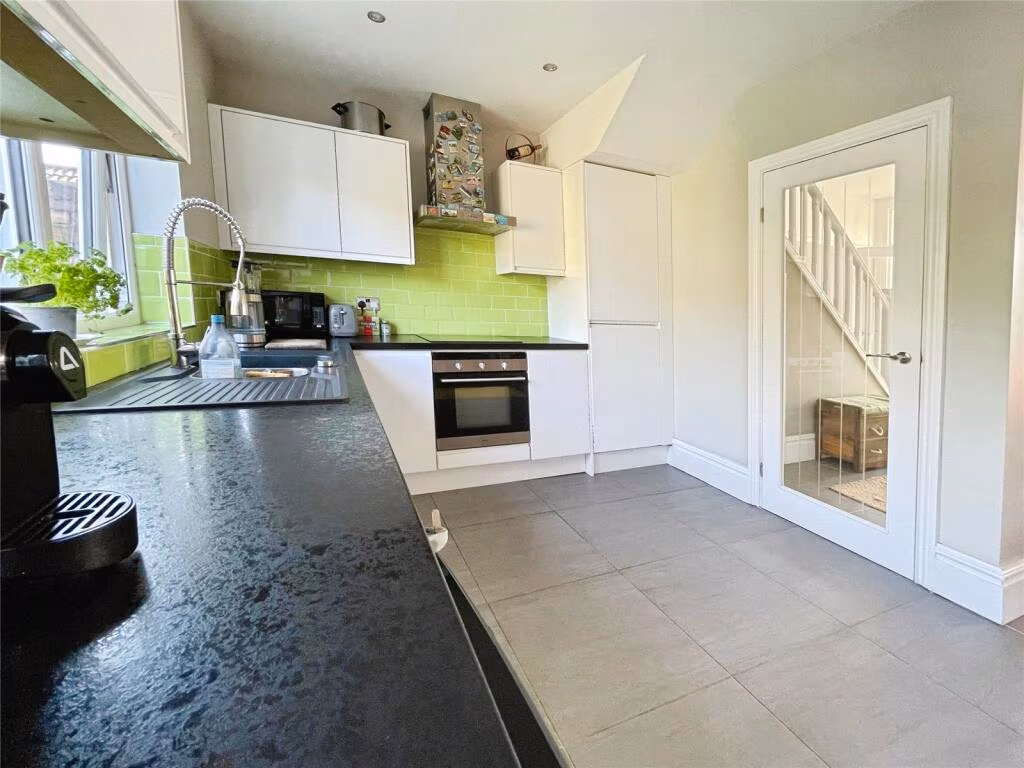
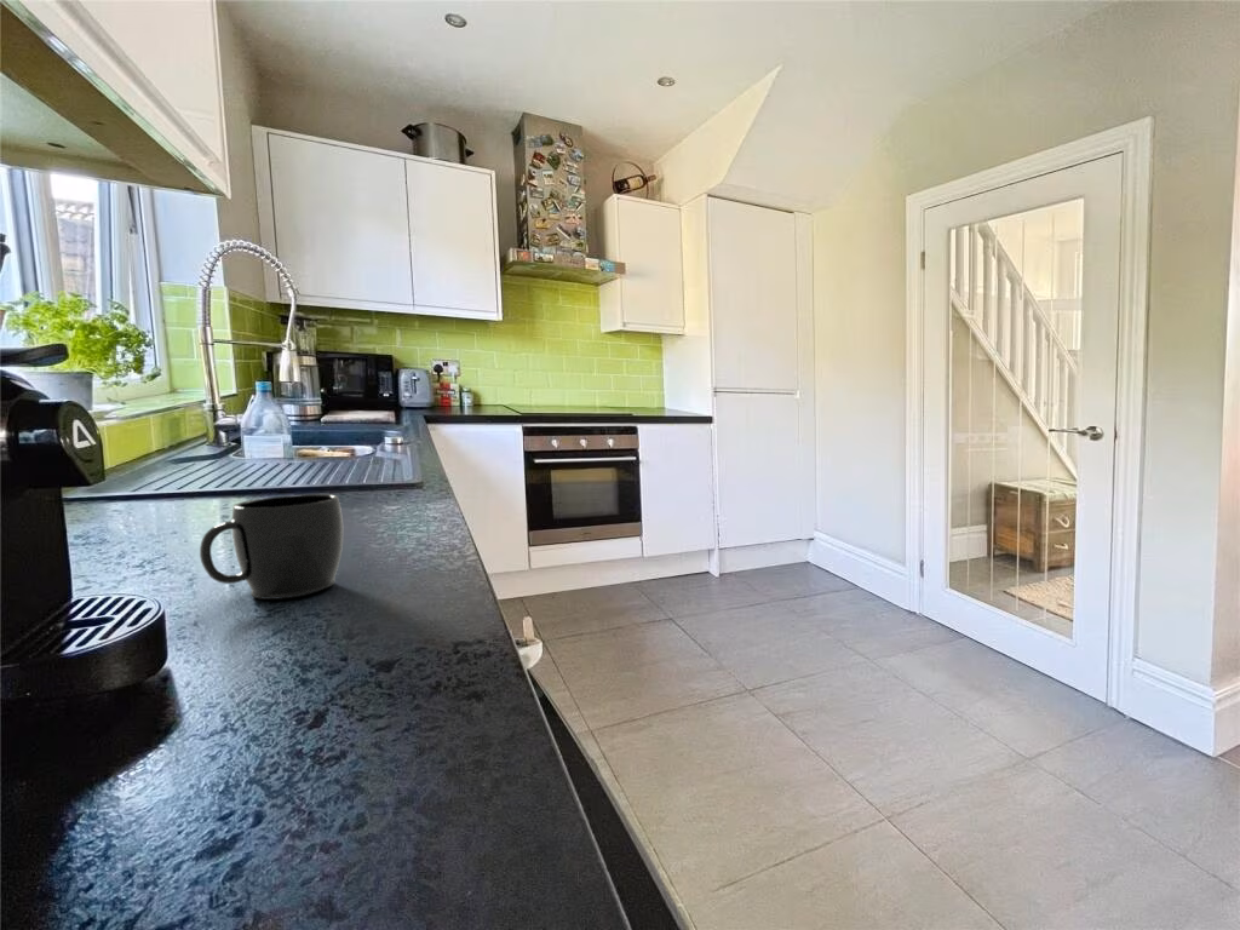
+ mug [199,493,344,601]
